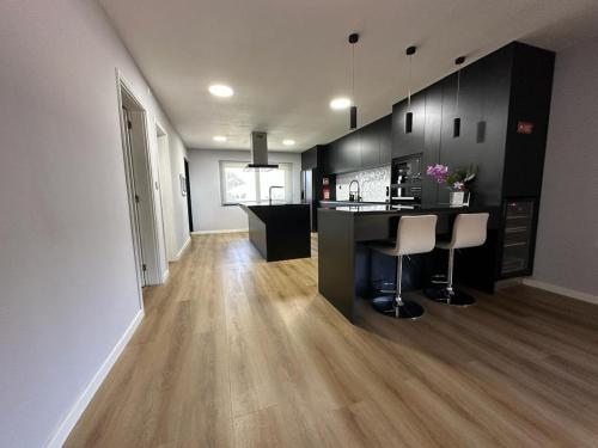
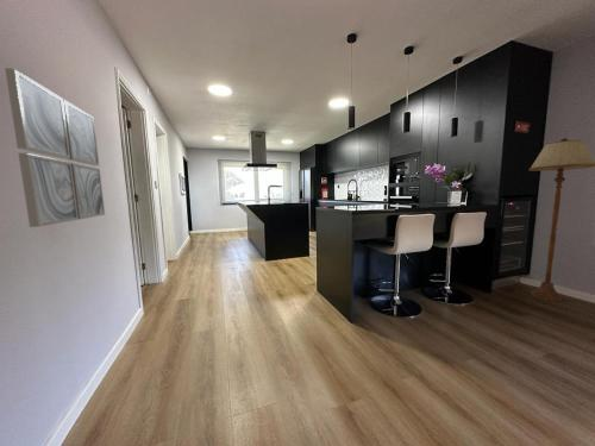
+ floor lamp [527,137,595,302]
+ wall art [4,67,106,228]
